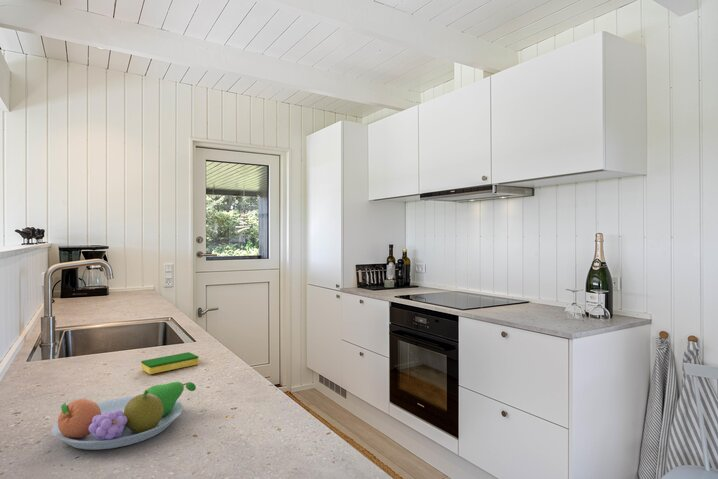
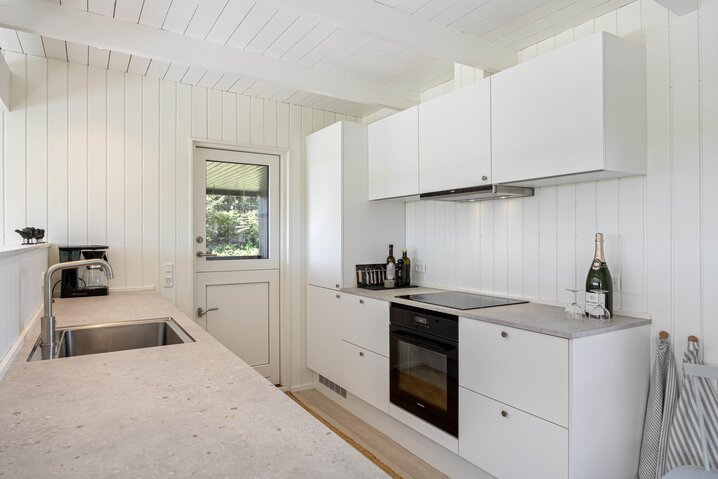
- fruit bowl [51,381,197,451]
- dish sponge [140,351,200,375]
